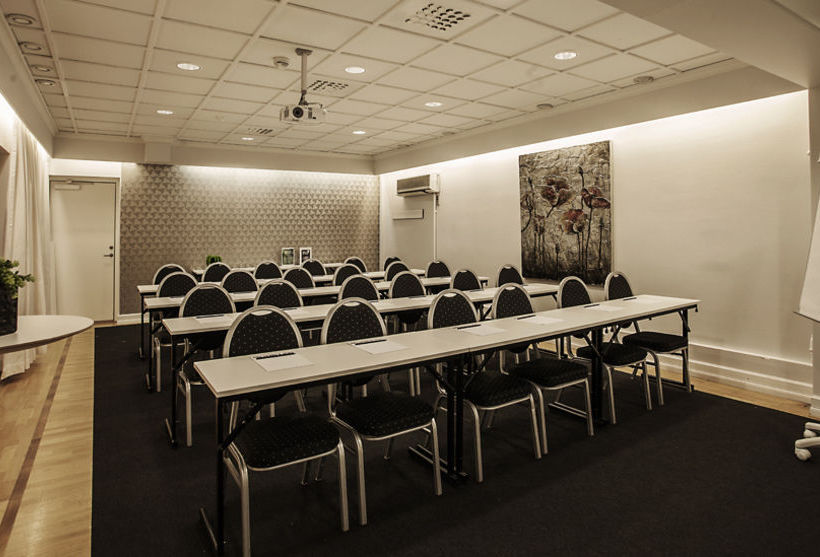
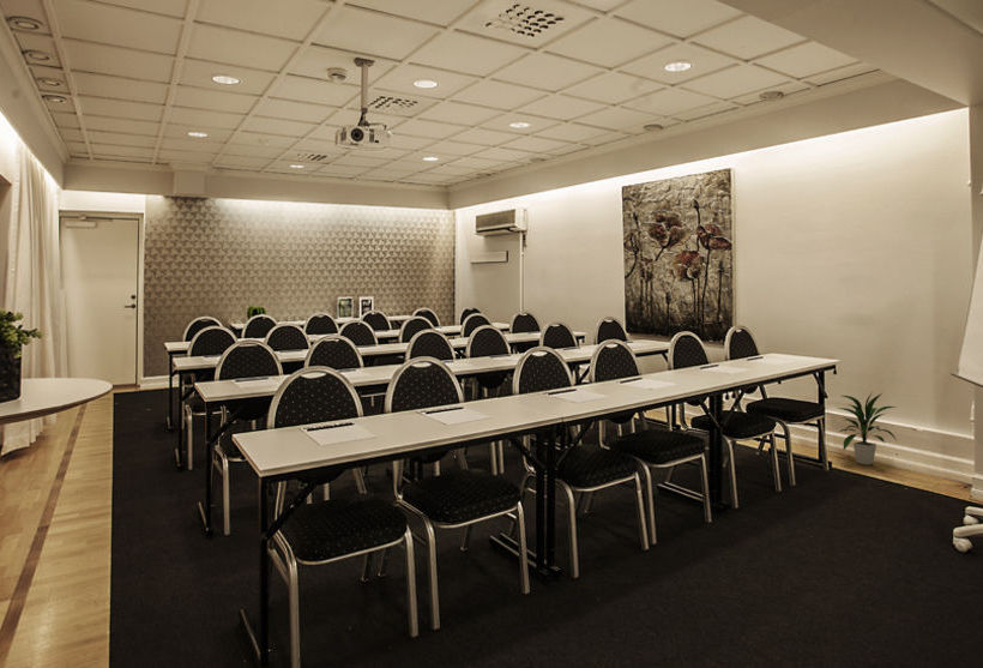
+ indoor plant [837,391,898,467]
